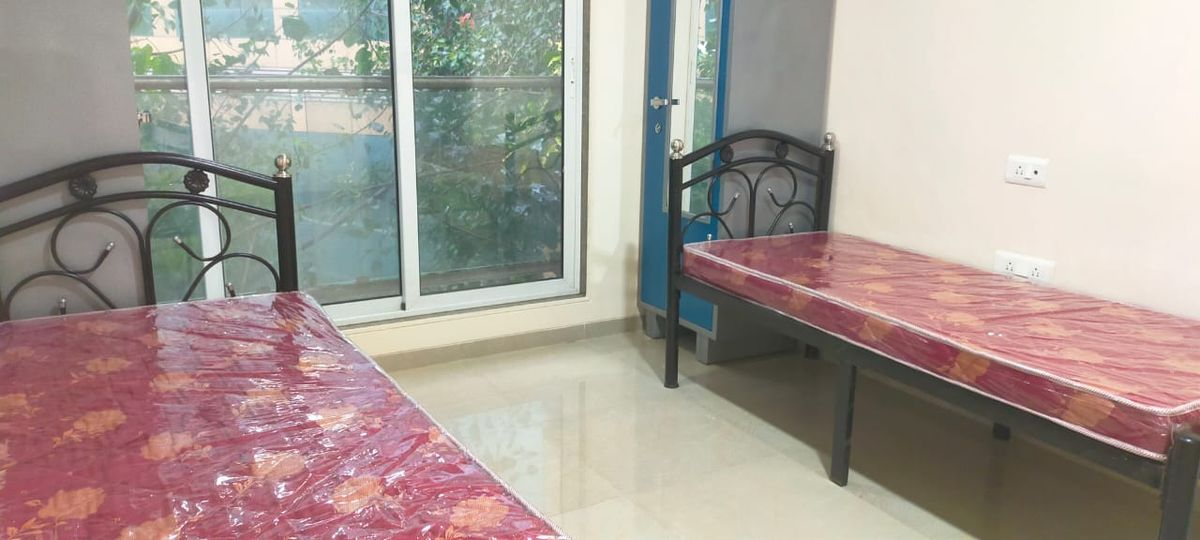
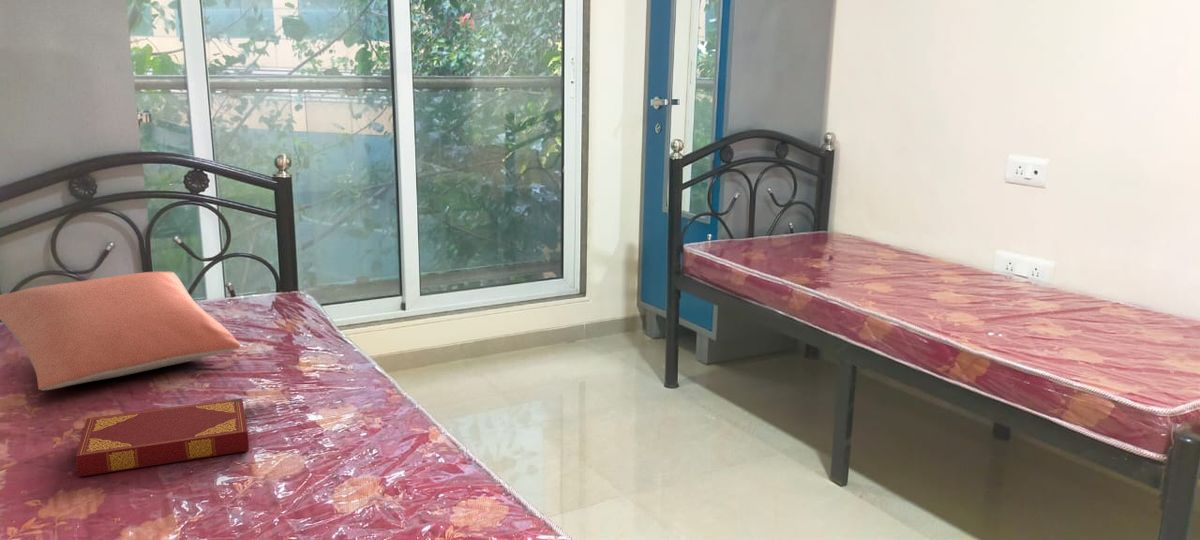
+ pillow [0,271,241,391]
+ hardback book [75,397,250,478]
